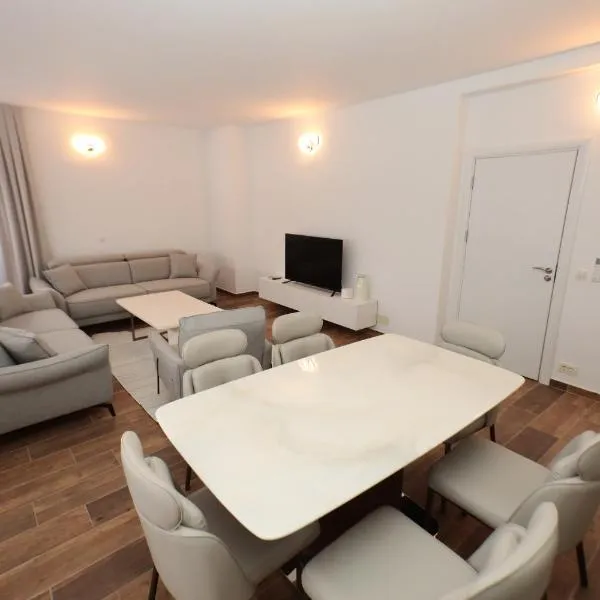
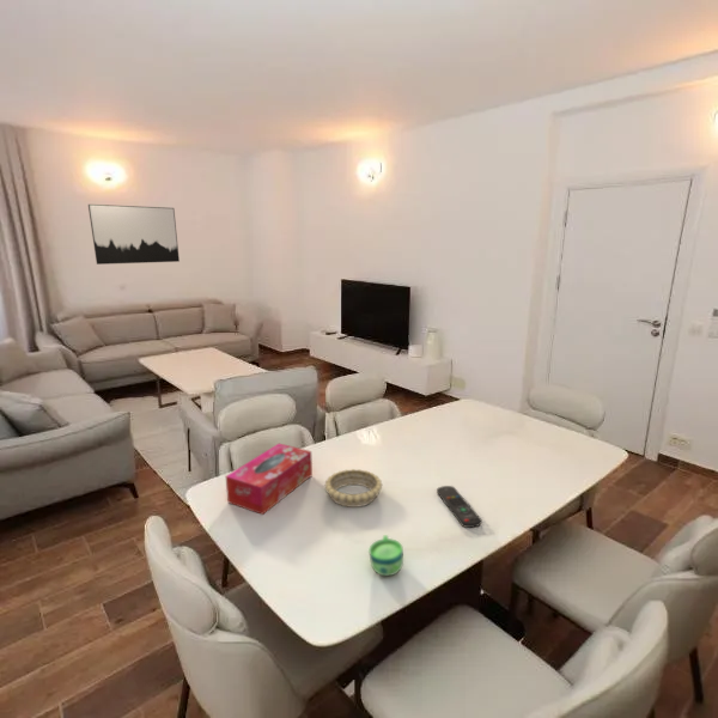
+ decorative bowl [324,468,383,509]
+ tissue box [225,443,314,516]
+ wall art [87,203,181,266]
+ cup [367,534,404,577]
+ remote control [436,485,482,529]
